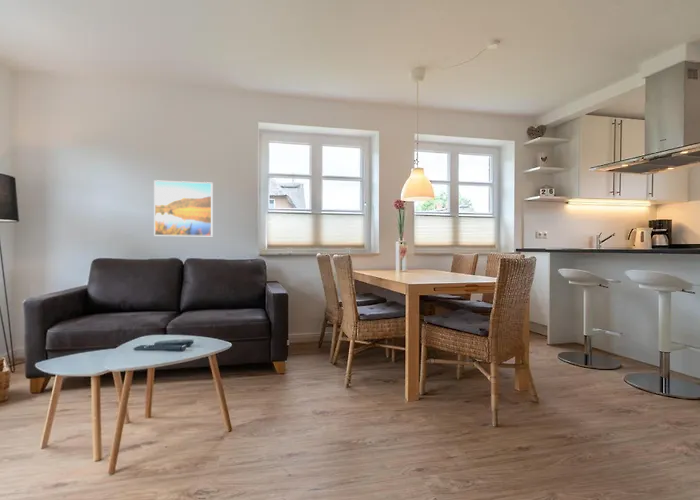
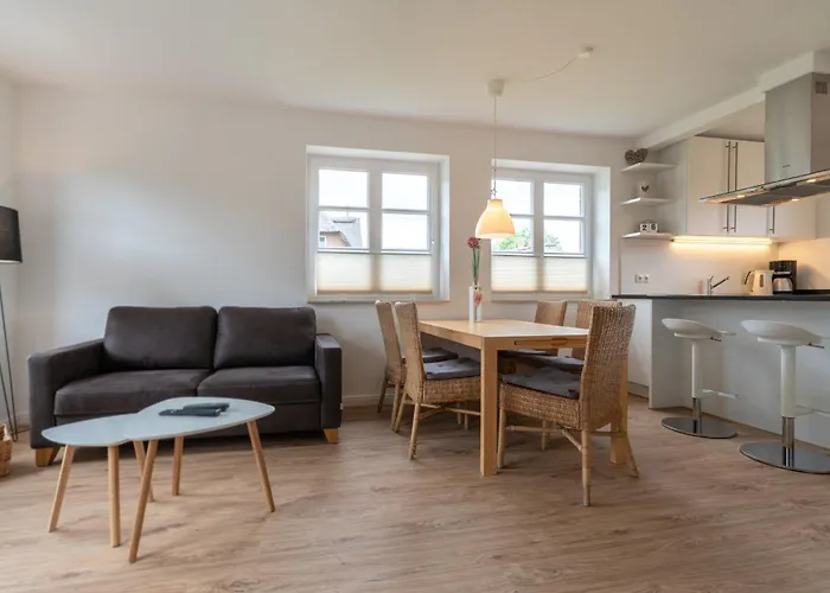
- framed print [153,179,214,237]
